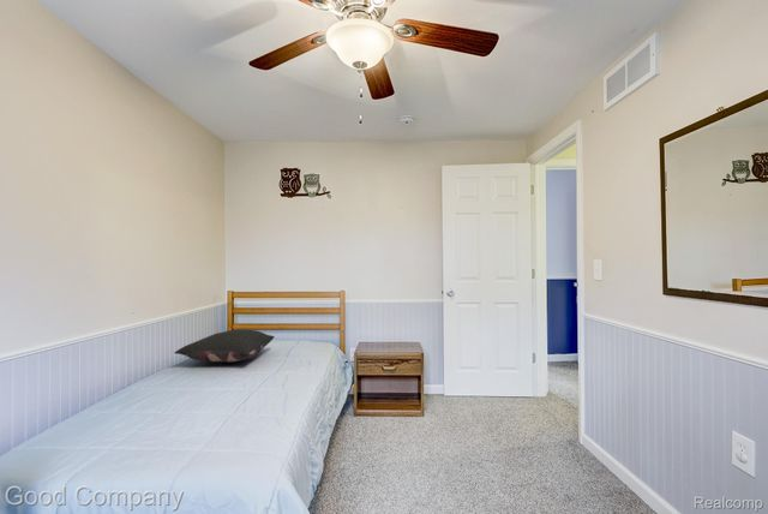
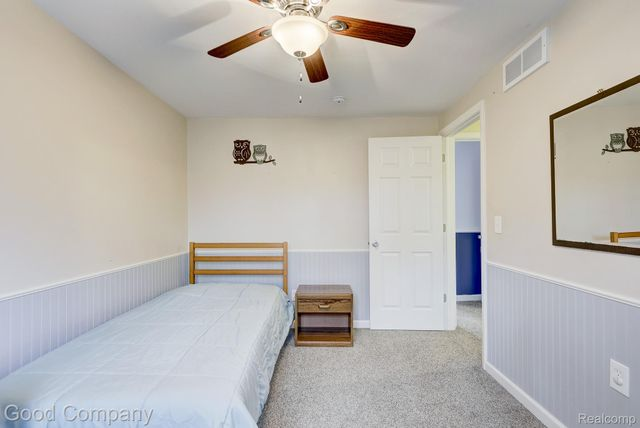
- pillow [173,328,276,363]
